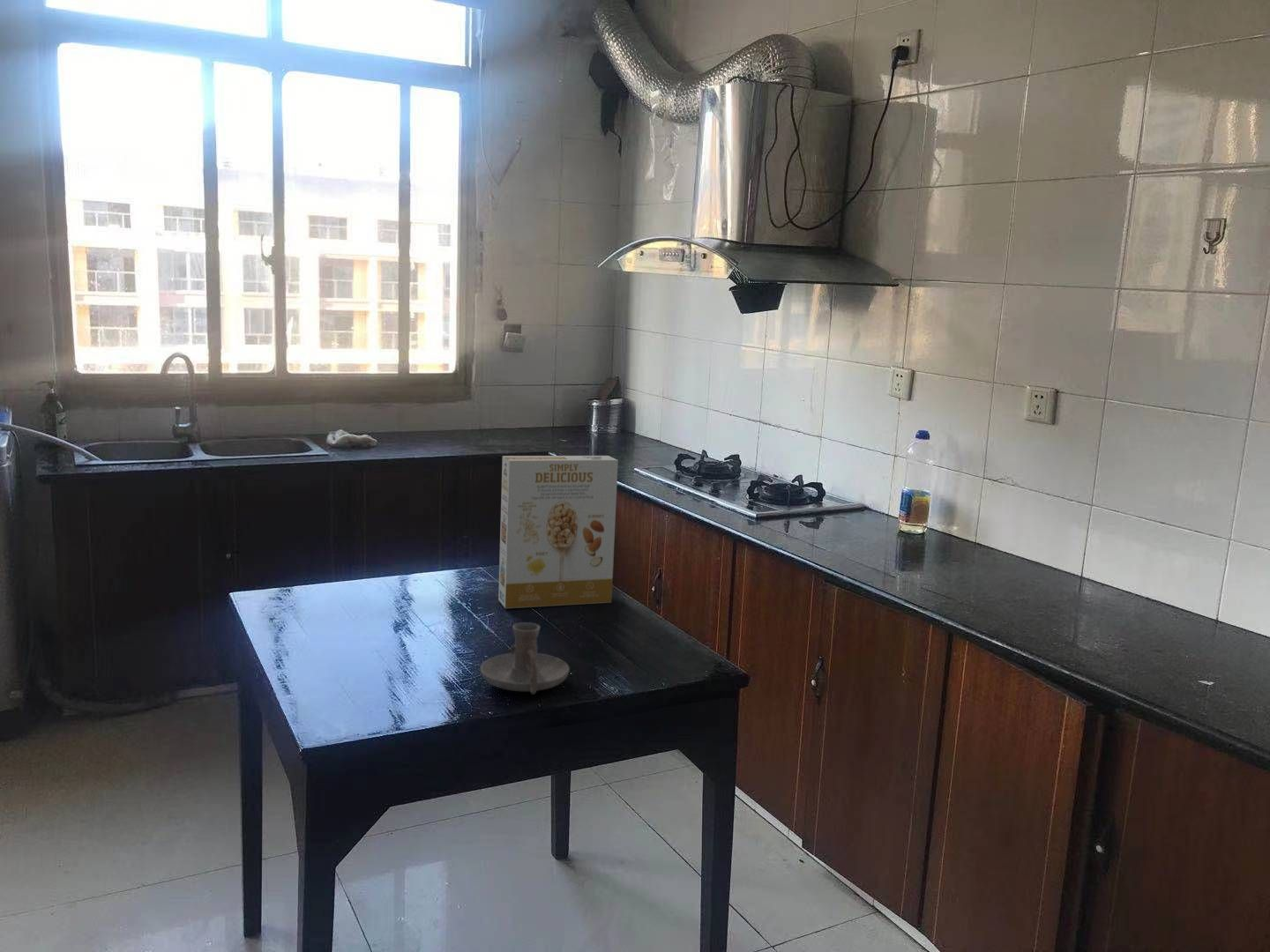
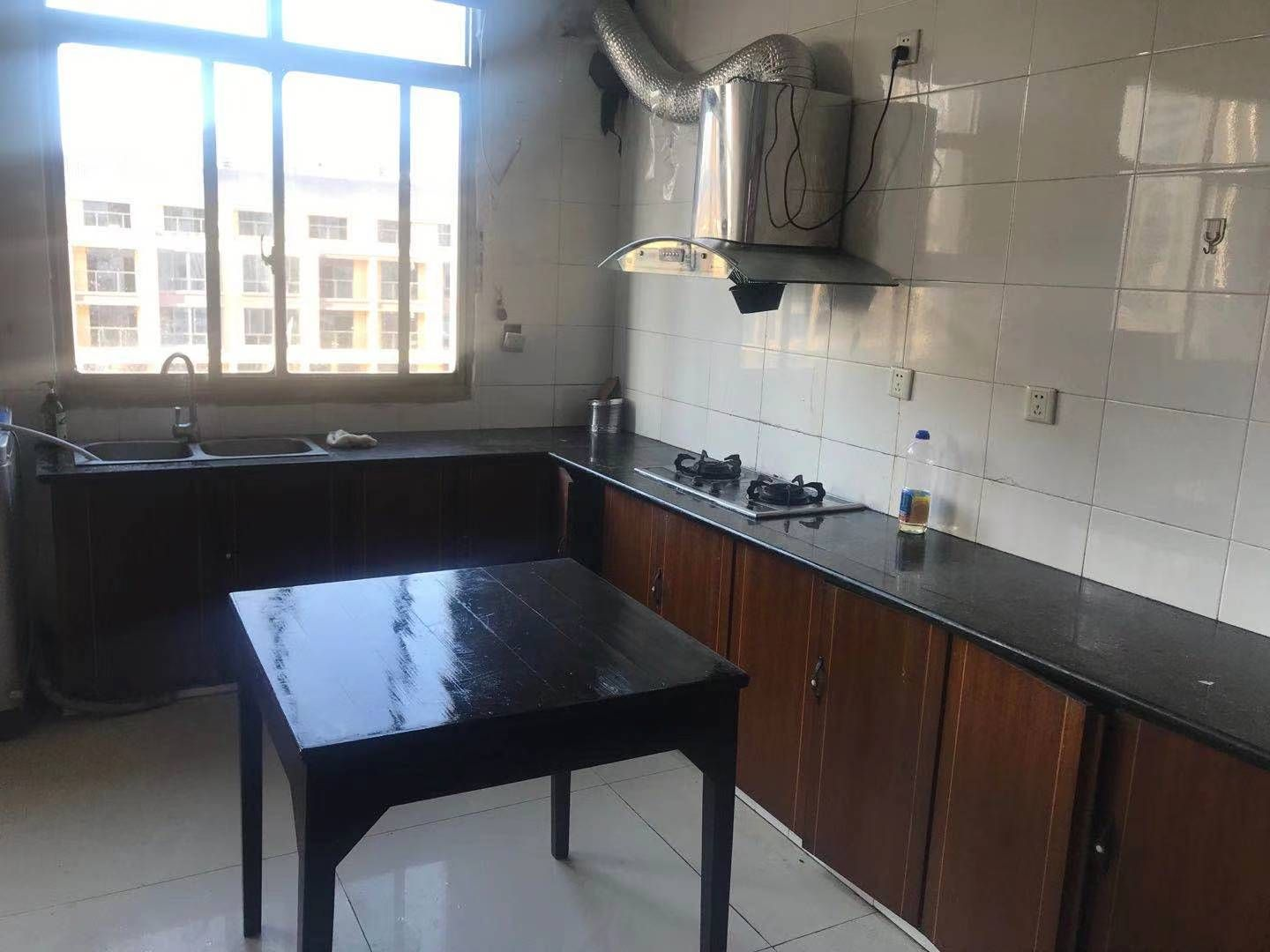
- cereal box [497,455,619,609]
- candle holder [480,621,571,695]
